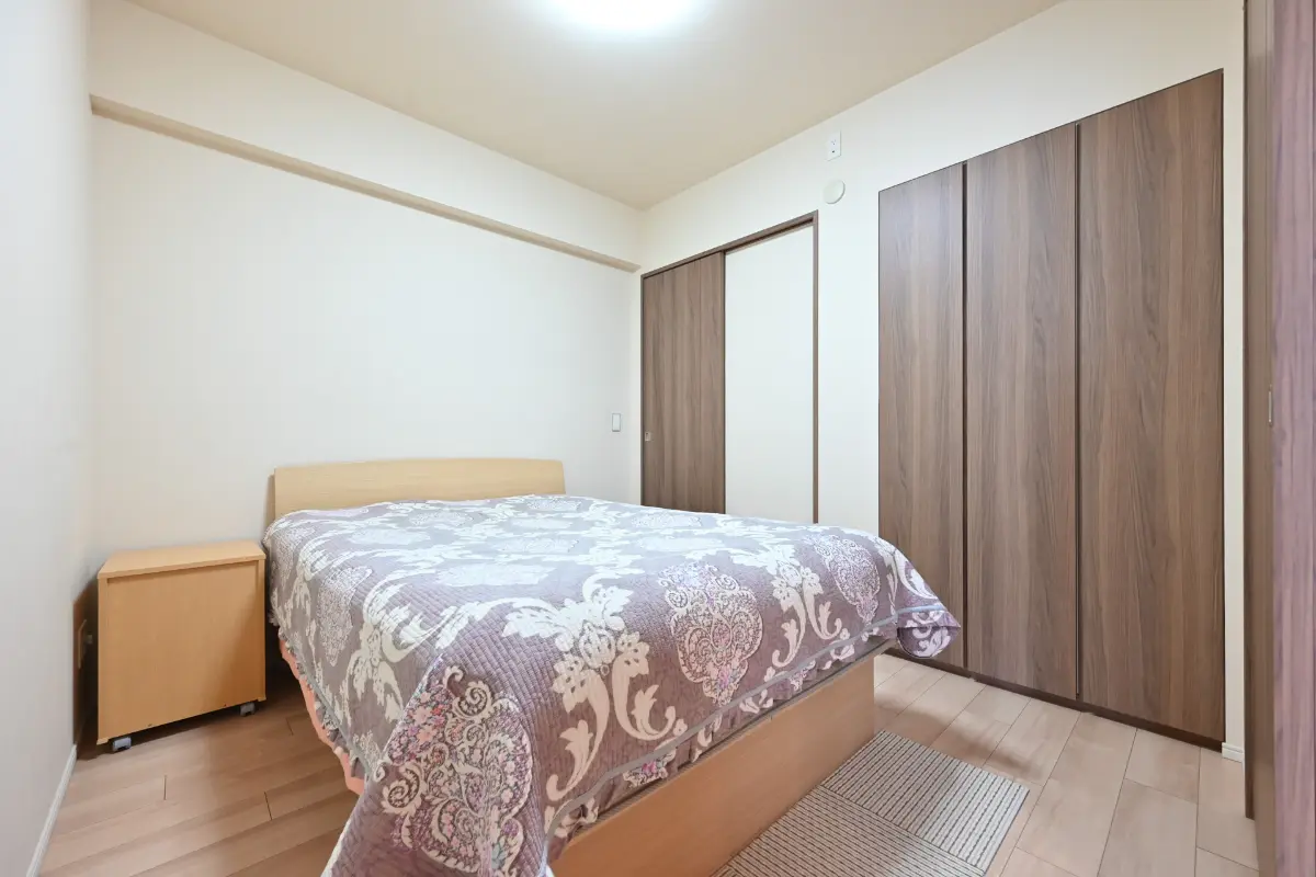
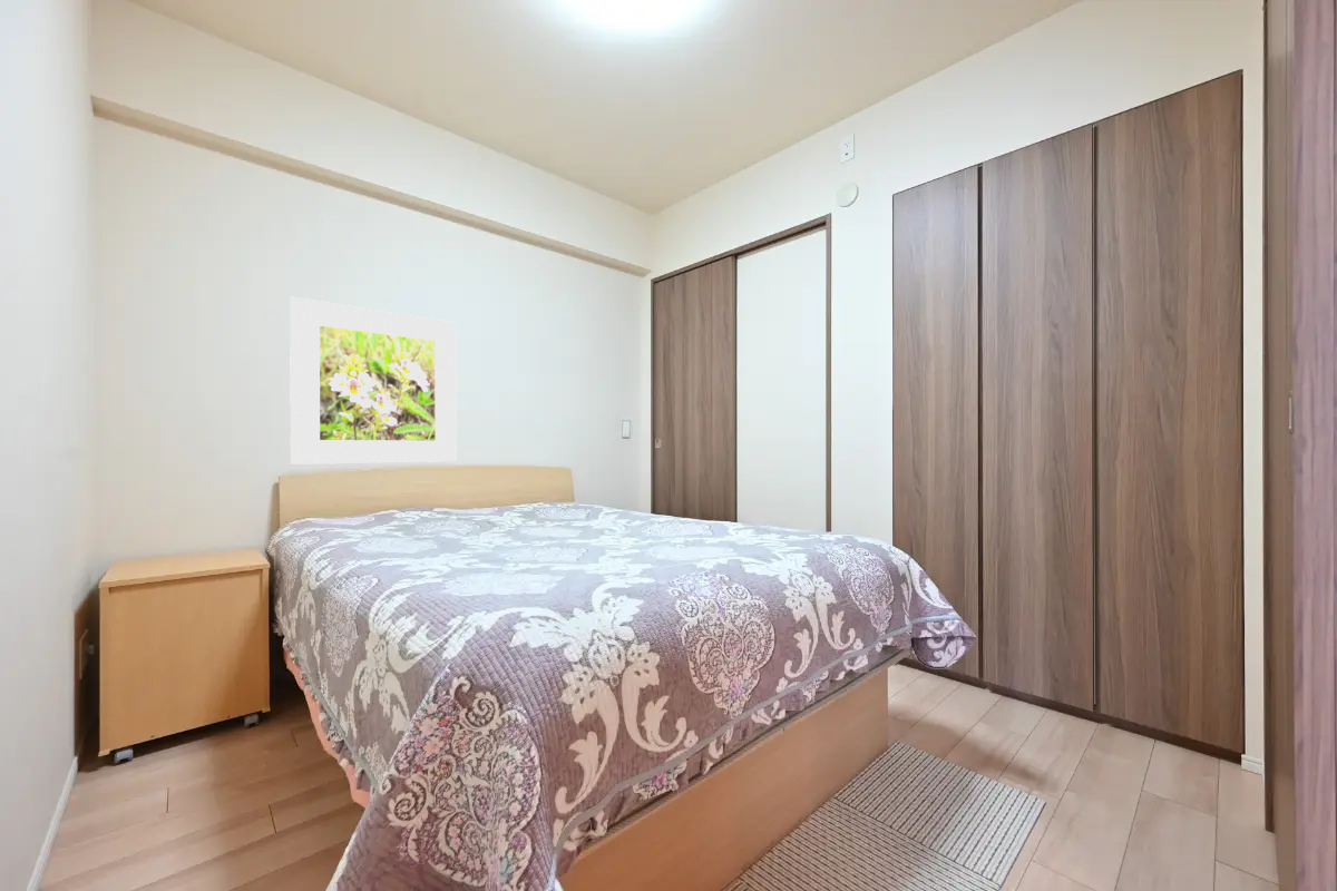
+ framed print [289,296,457,466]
